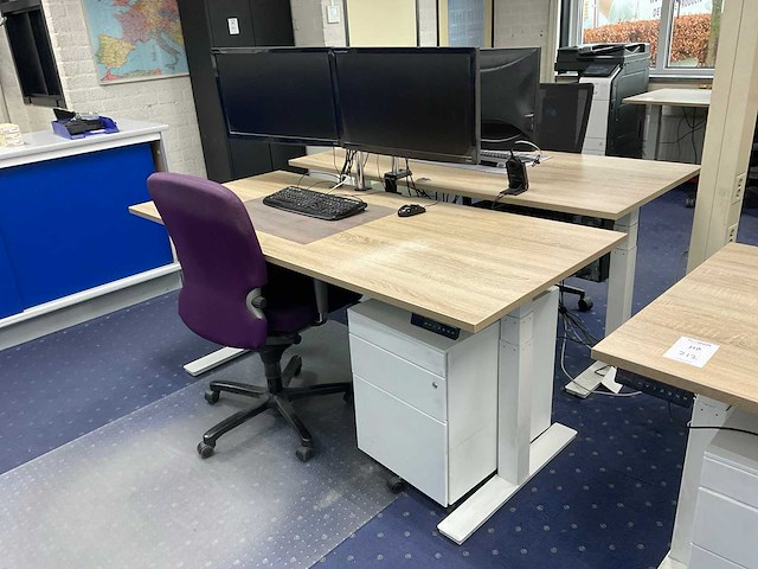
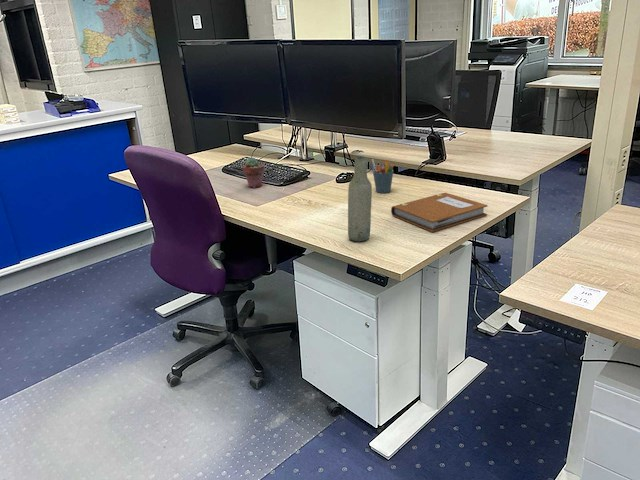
+ potted succulent [242,157,265,189]
+ notebook [390,192,488,233]
+ pen holder [371,158,395,194]
+ bottle [347,156,373,242]
